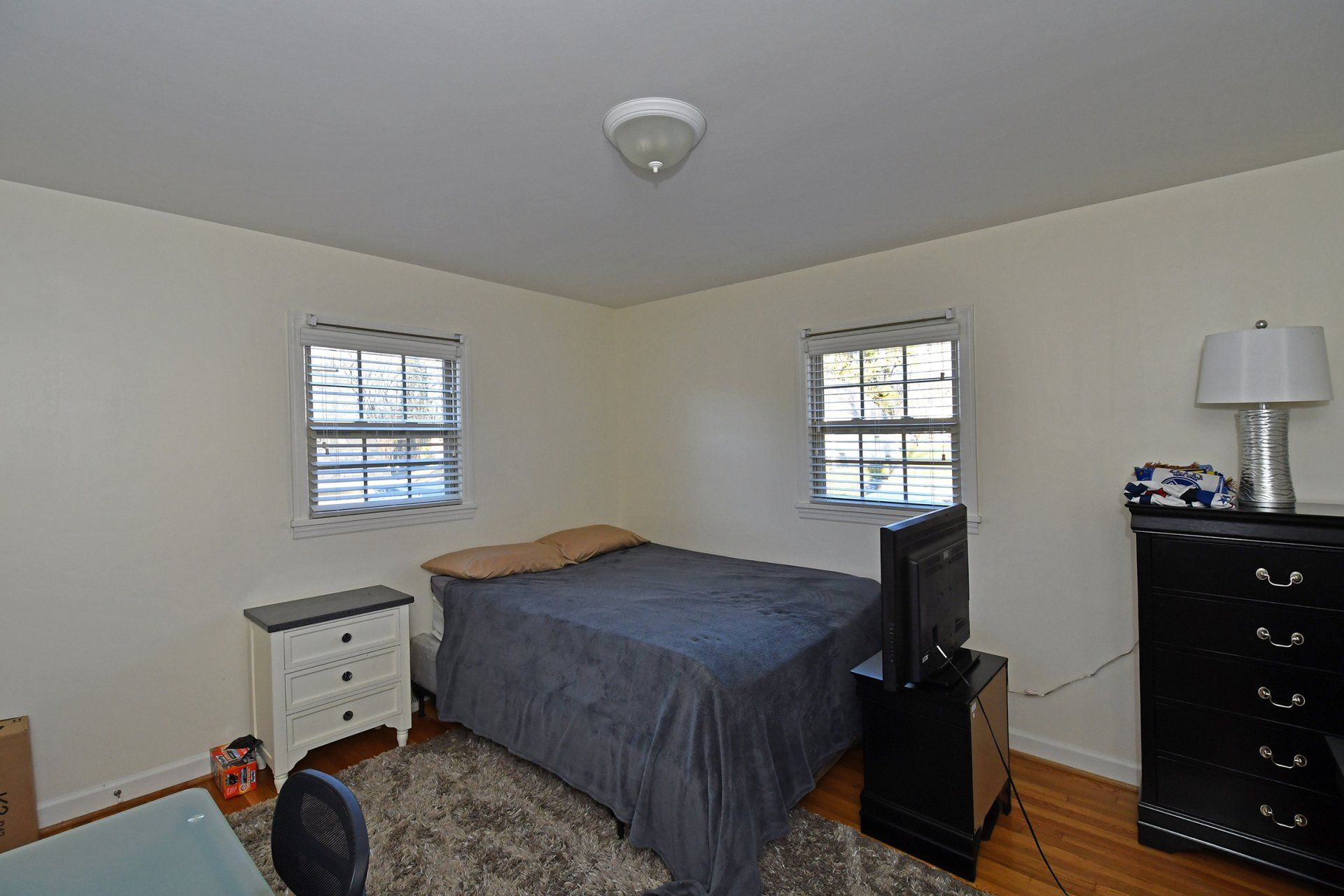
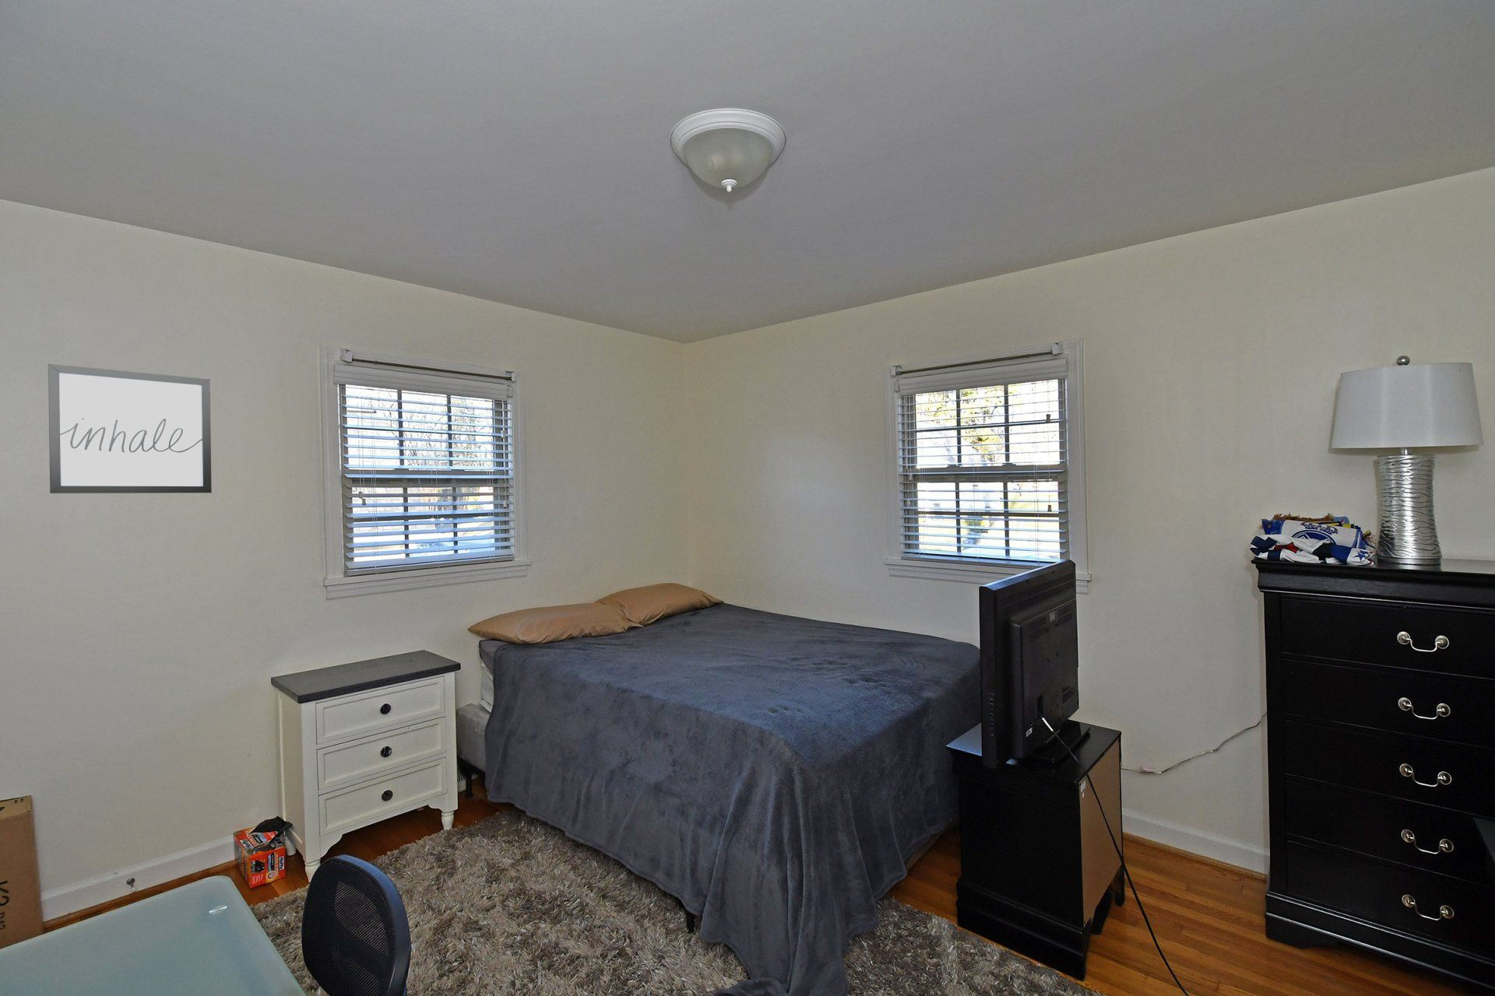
+ wall art [48,363,212,494]
